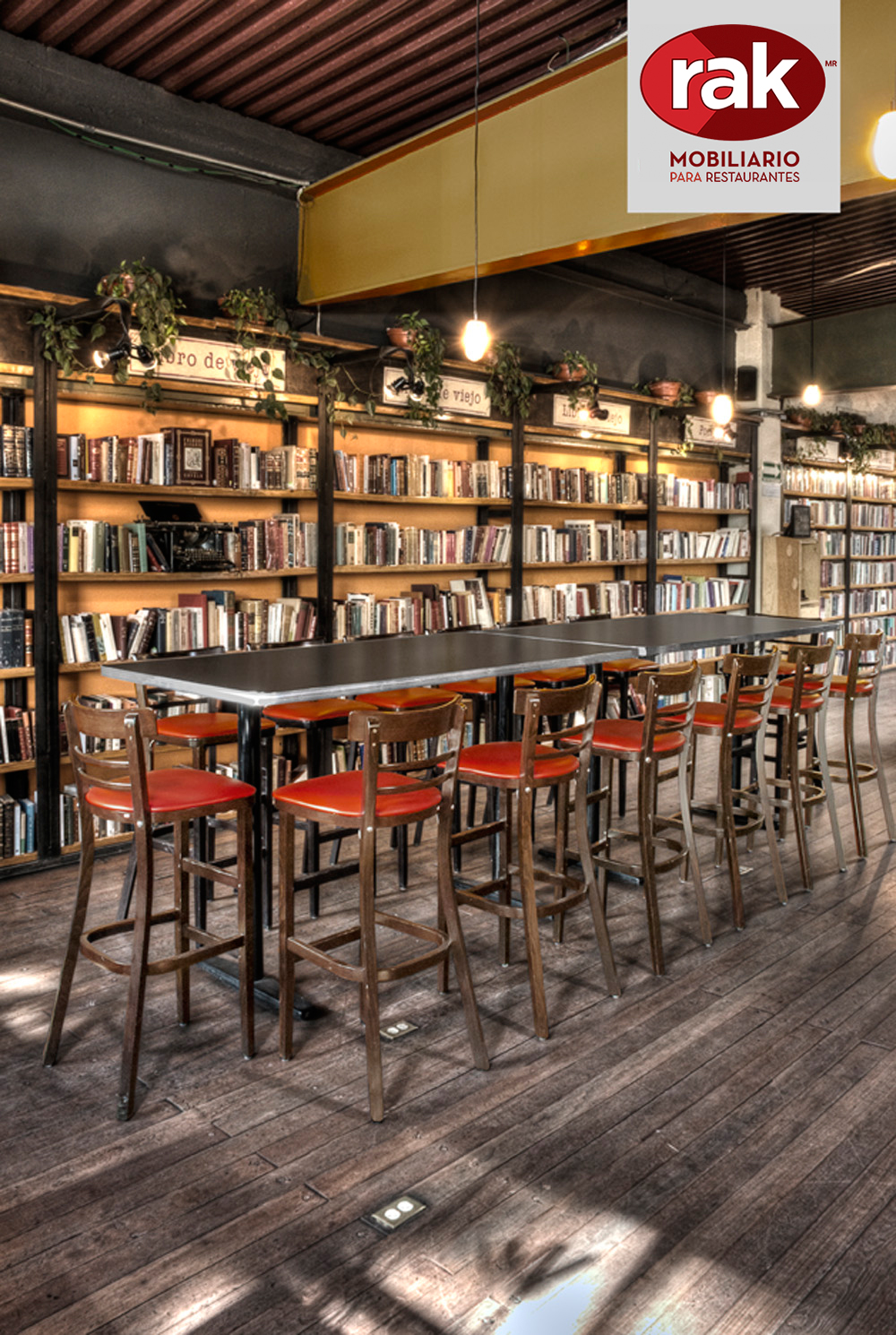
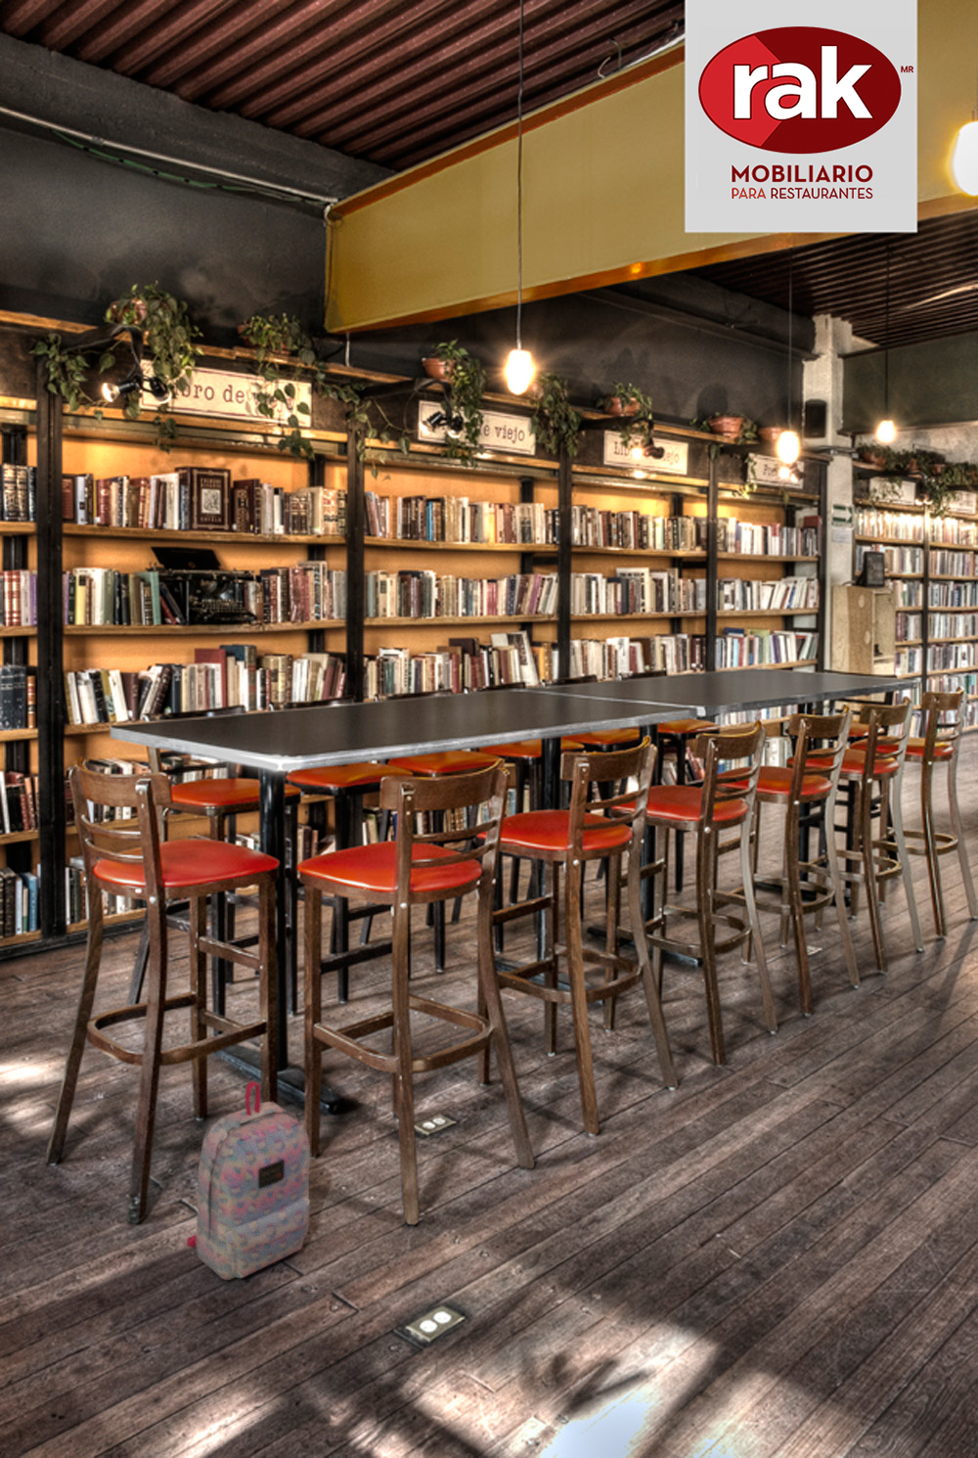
+ backpack [186,1080,311,1281]
